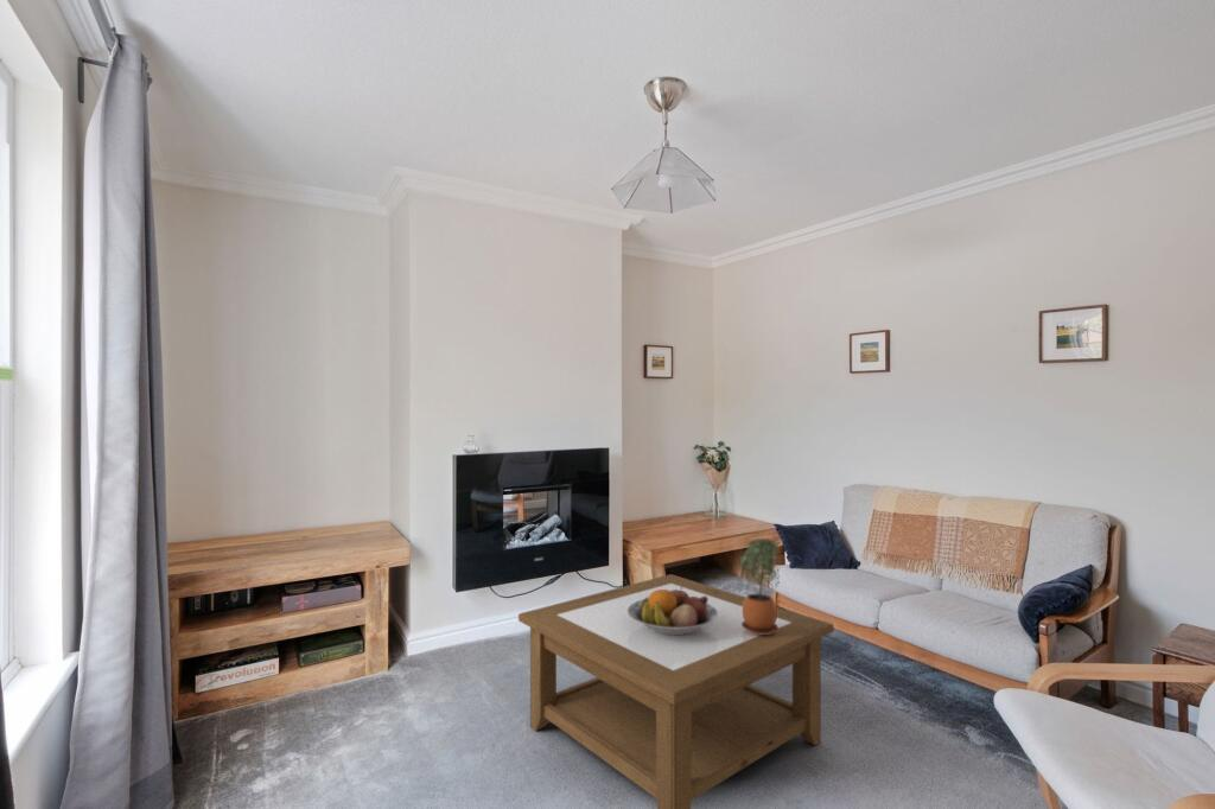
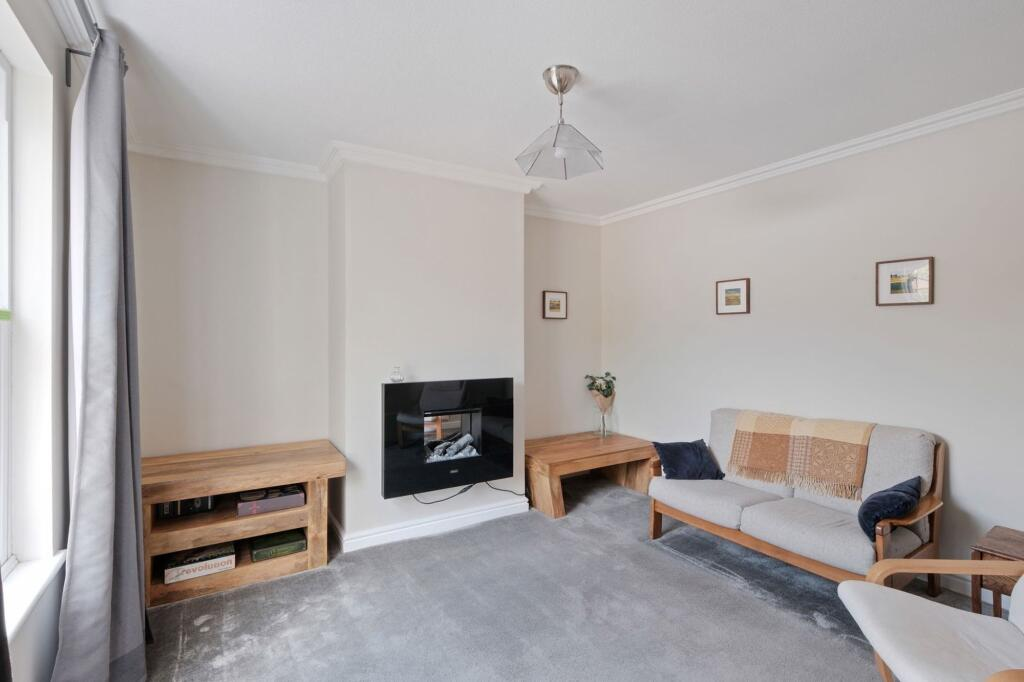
- fruit bowl [628,587,718,635]
- potted plant [736,537,781,635]
- coffee table [517,573,835,809]
